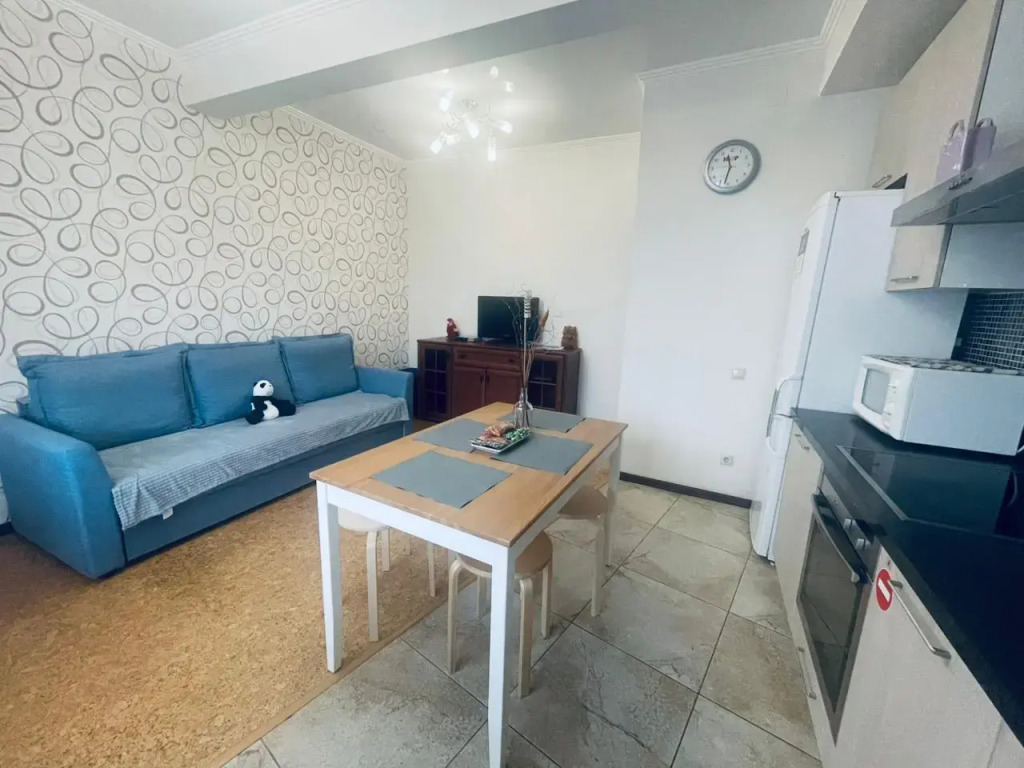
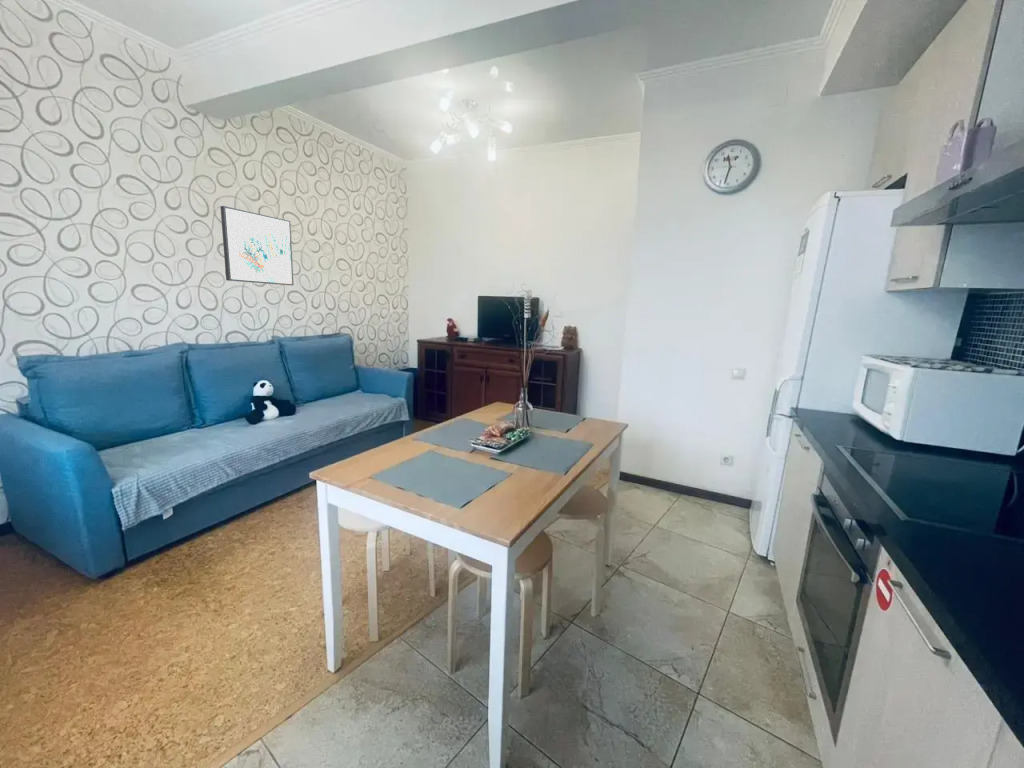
+ wall art [219,205,295,286]
